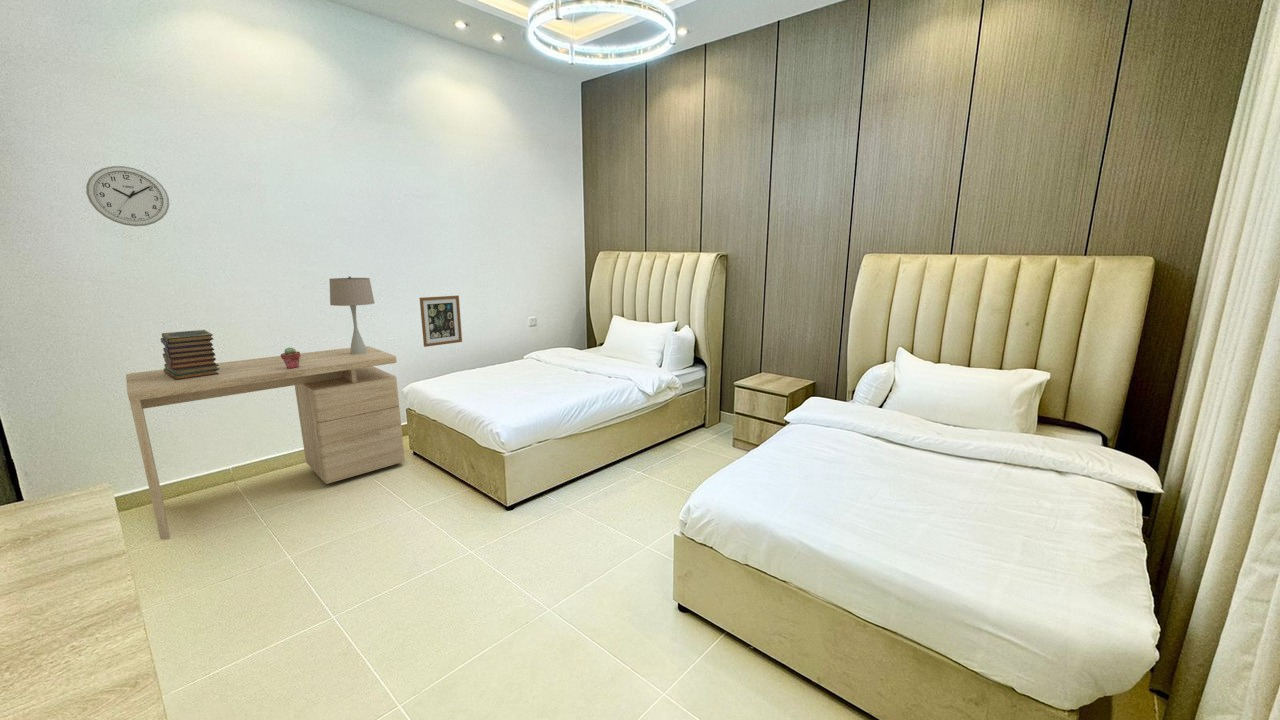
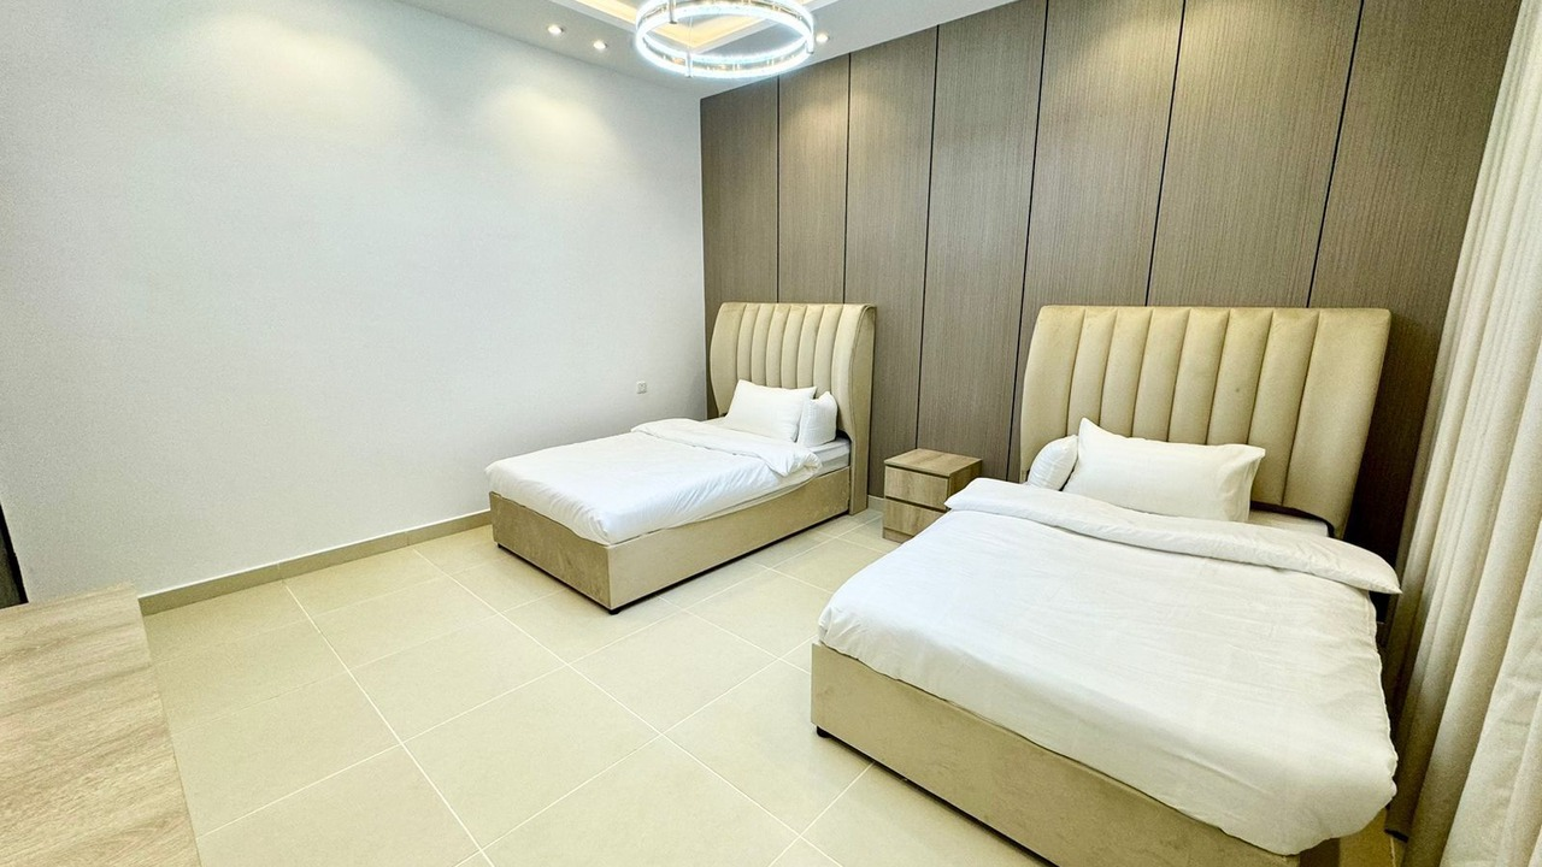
- wall art [419,295,463,348]
- desk [125,345,406,540]
- table lamp [328,275,376,354]
- wall clock [85,165,170,227]
- book stack [160,329,220,380]
- potted succulent [280,346,301,369]
